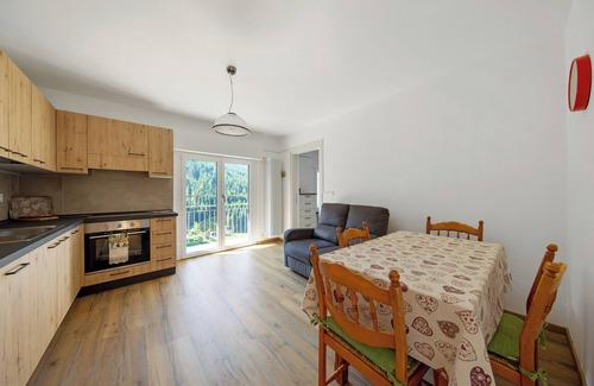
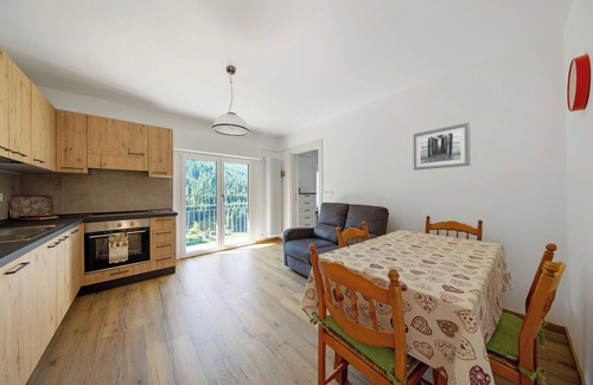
+ wall art [413,121,471,172]
